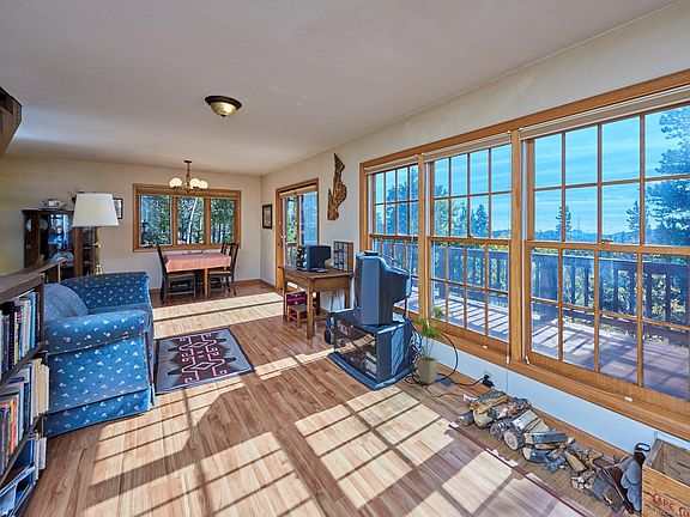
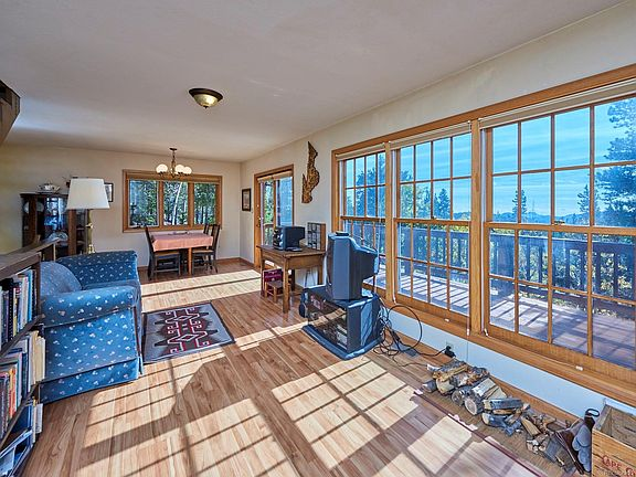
- house plant [411,304,454,385]
